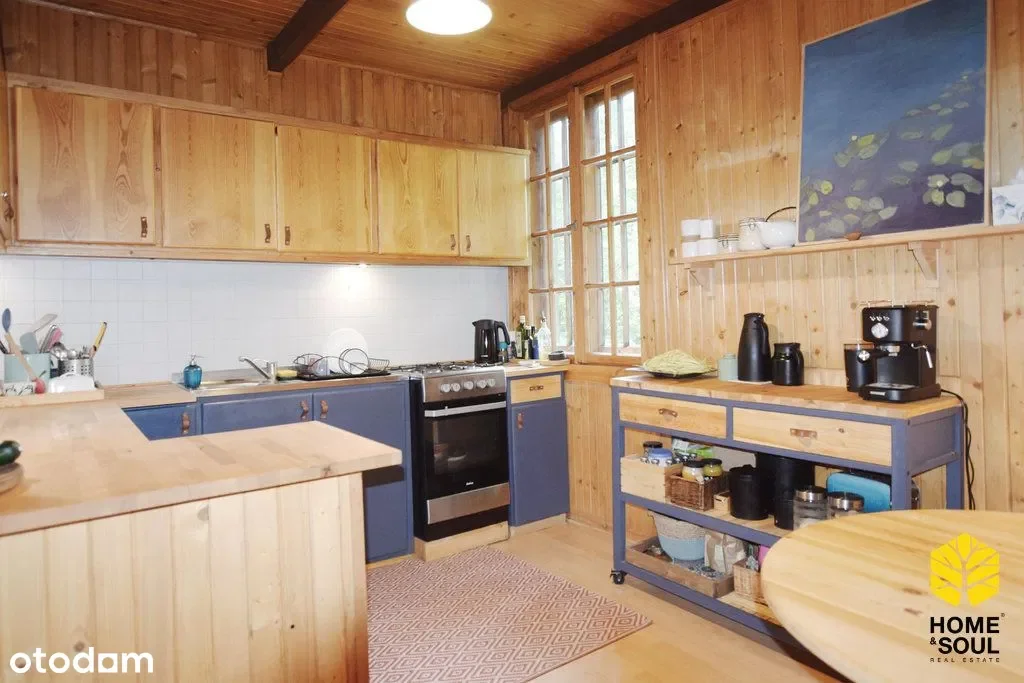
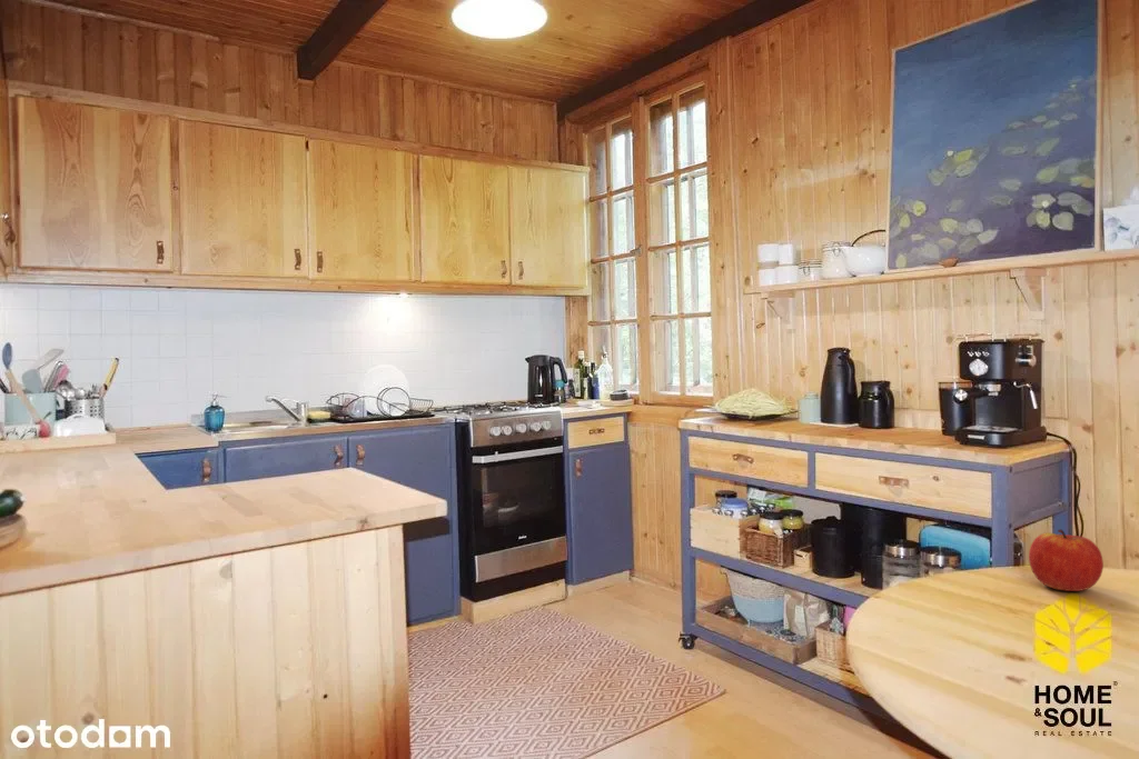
+ apple [1028,529,1105,592]
